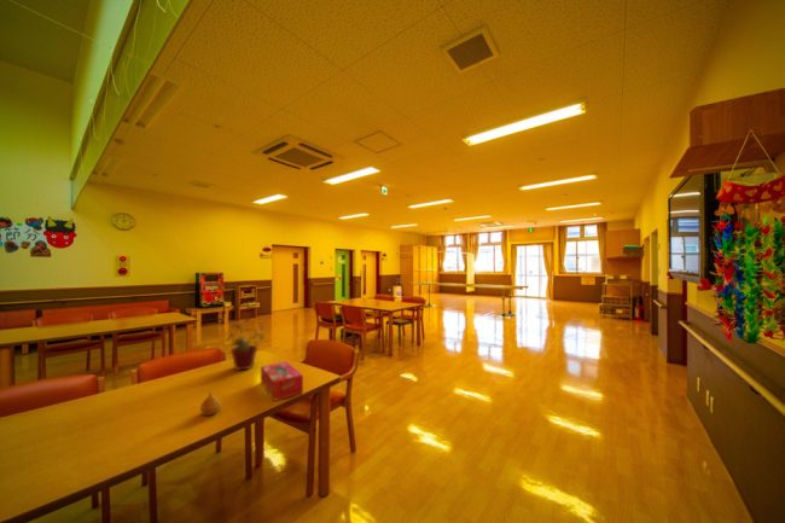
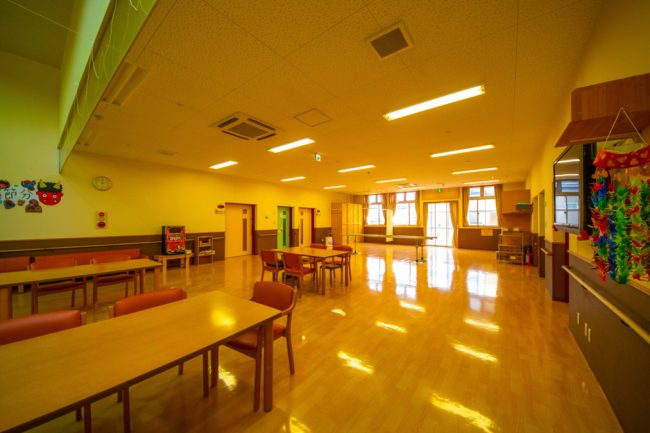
- potted plant [225,315,264,372]
- fruit [199,391,223,417]
- tissue box [260,360,304,402]
